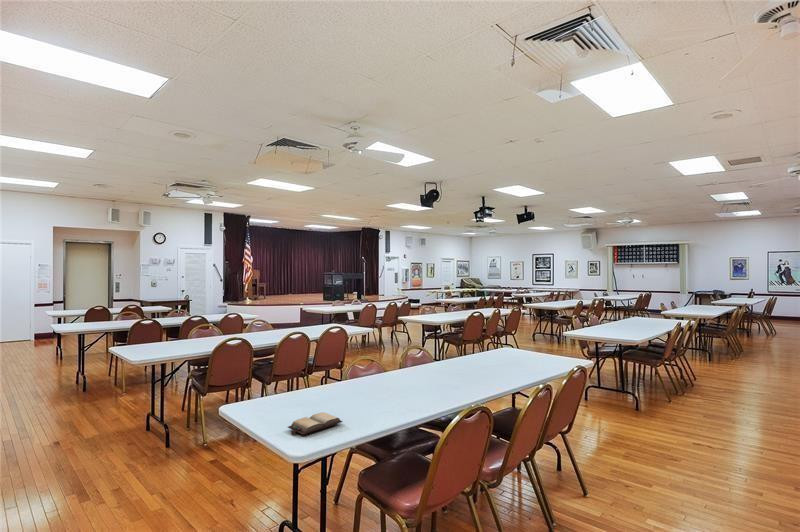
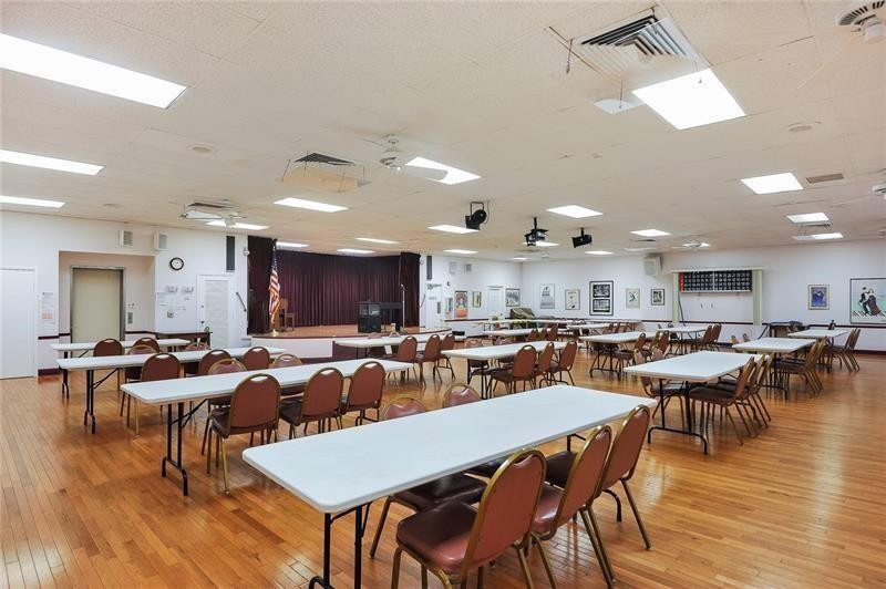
- hardback book [287,411,343,436]
